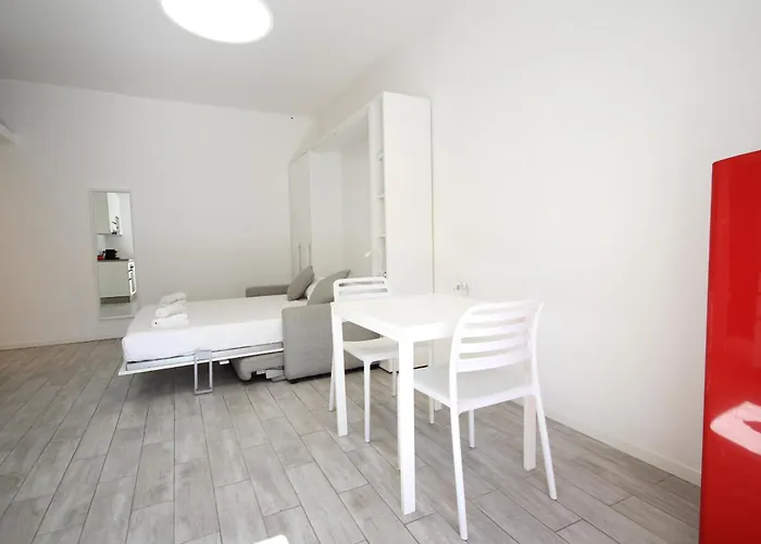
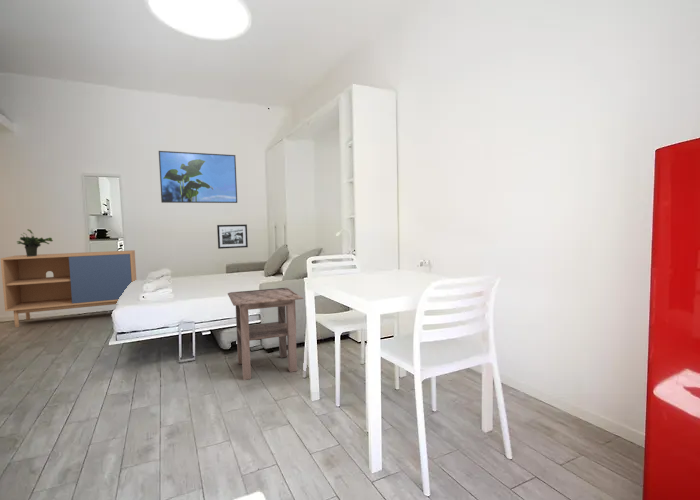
+ side table [227,287,304,381]
+ potted plant [16,228,54,256]
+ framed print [158,150,238,204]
+ storage cabinet [0,249,137,328]
+ picture frame [216,223,249,250]
